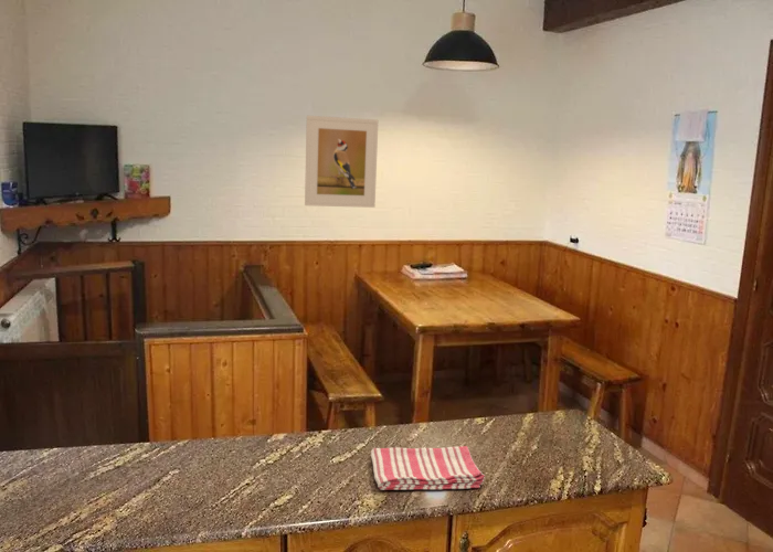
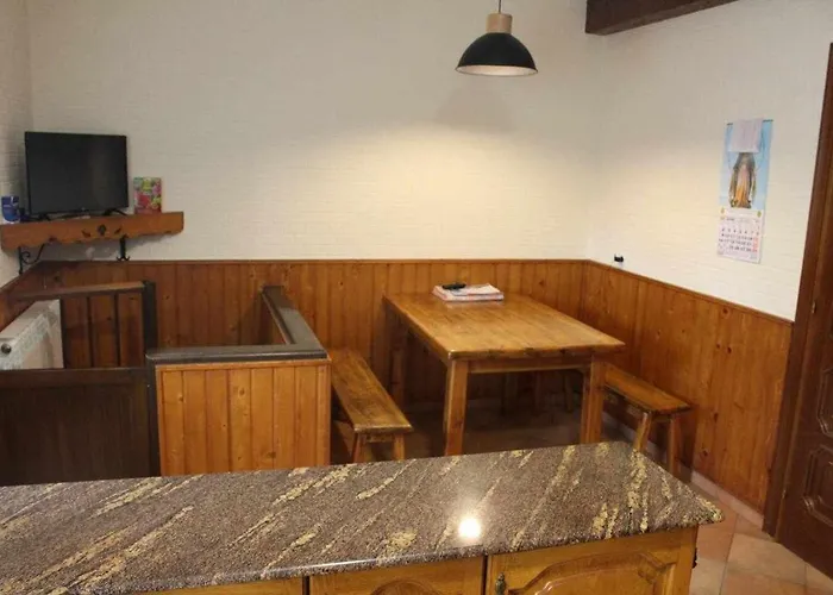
- dish towel [370,445,486,491]
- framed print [304,115,379,209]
